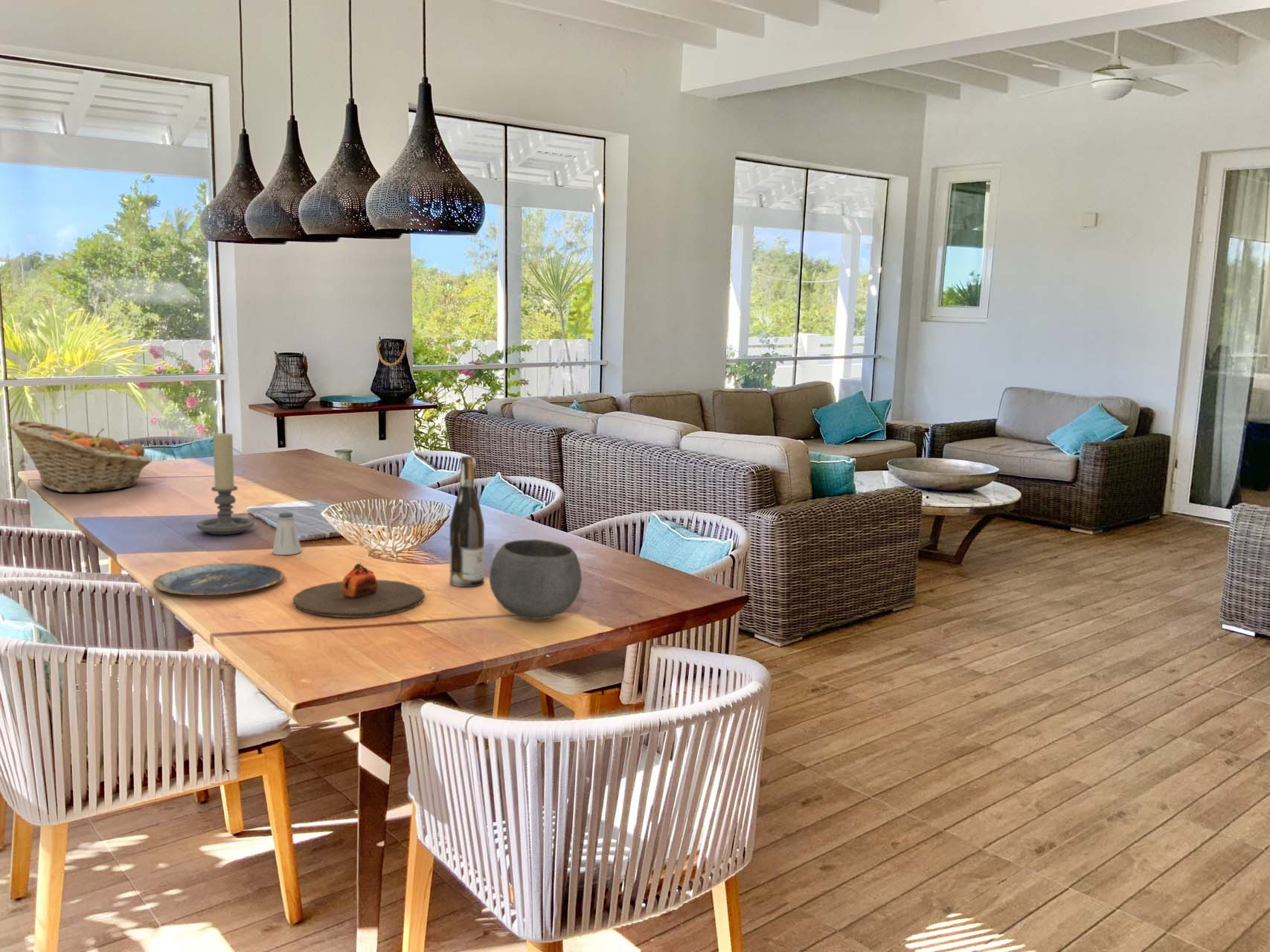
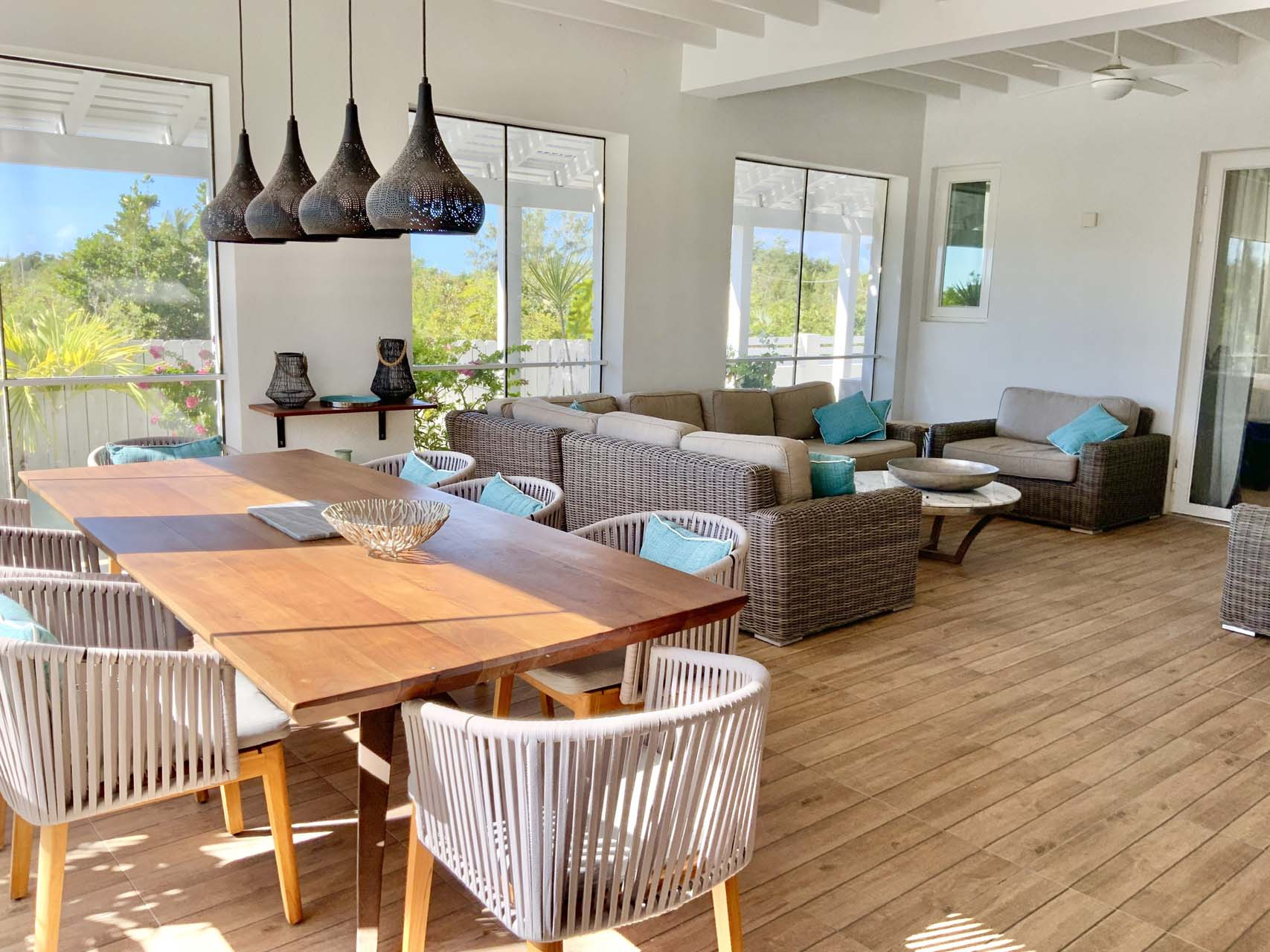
- wine bottle [449,455,485,588]
- bowl [489,538,583,620]
- plate [292,562,425,619]
- saltshaker [272,512,302,556]
- fruit basket [7,419,152,493]
- candle holder [196,431,255,536]
- plate [152,562,285,596]
